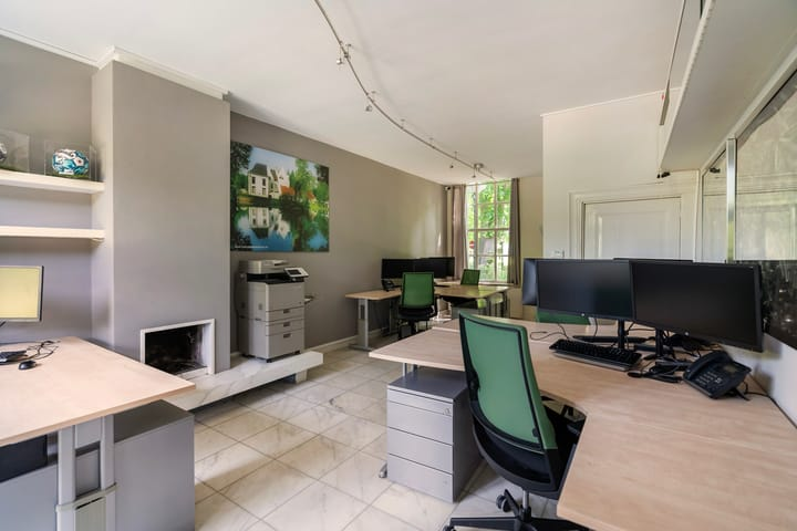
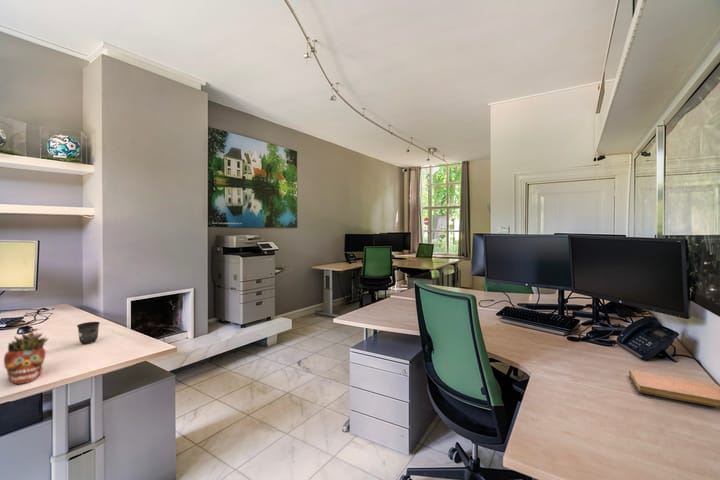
+ notebook [628,369,720,409]
+ succulent planter [3,331,50,385]
+ mug [76,321,101,345]
